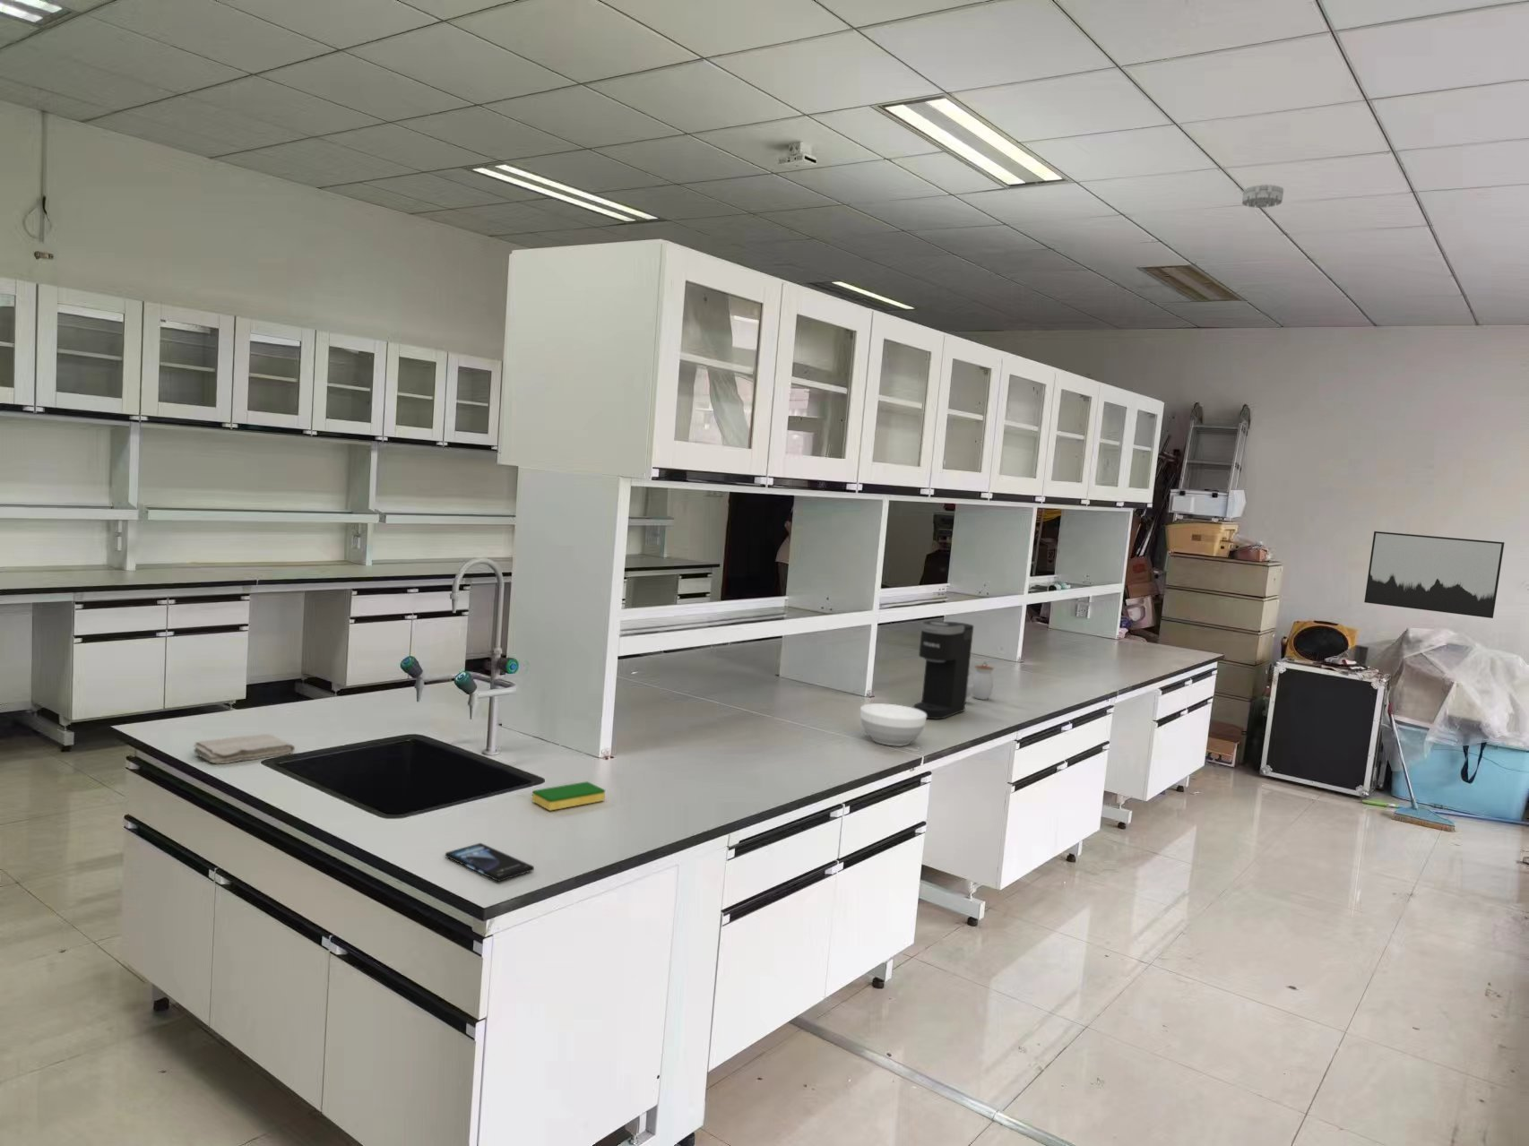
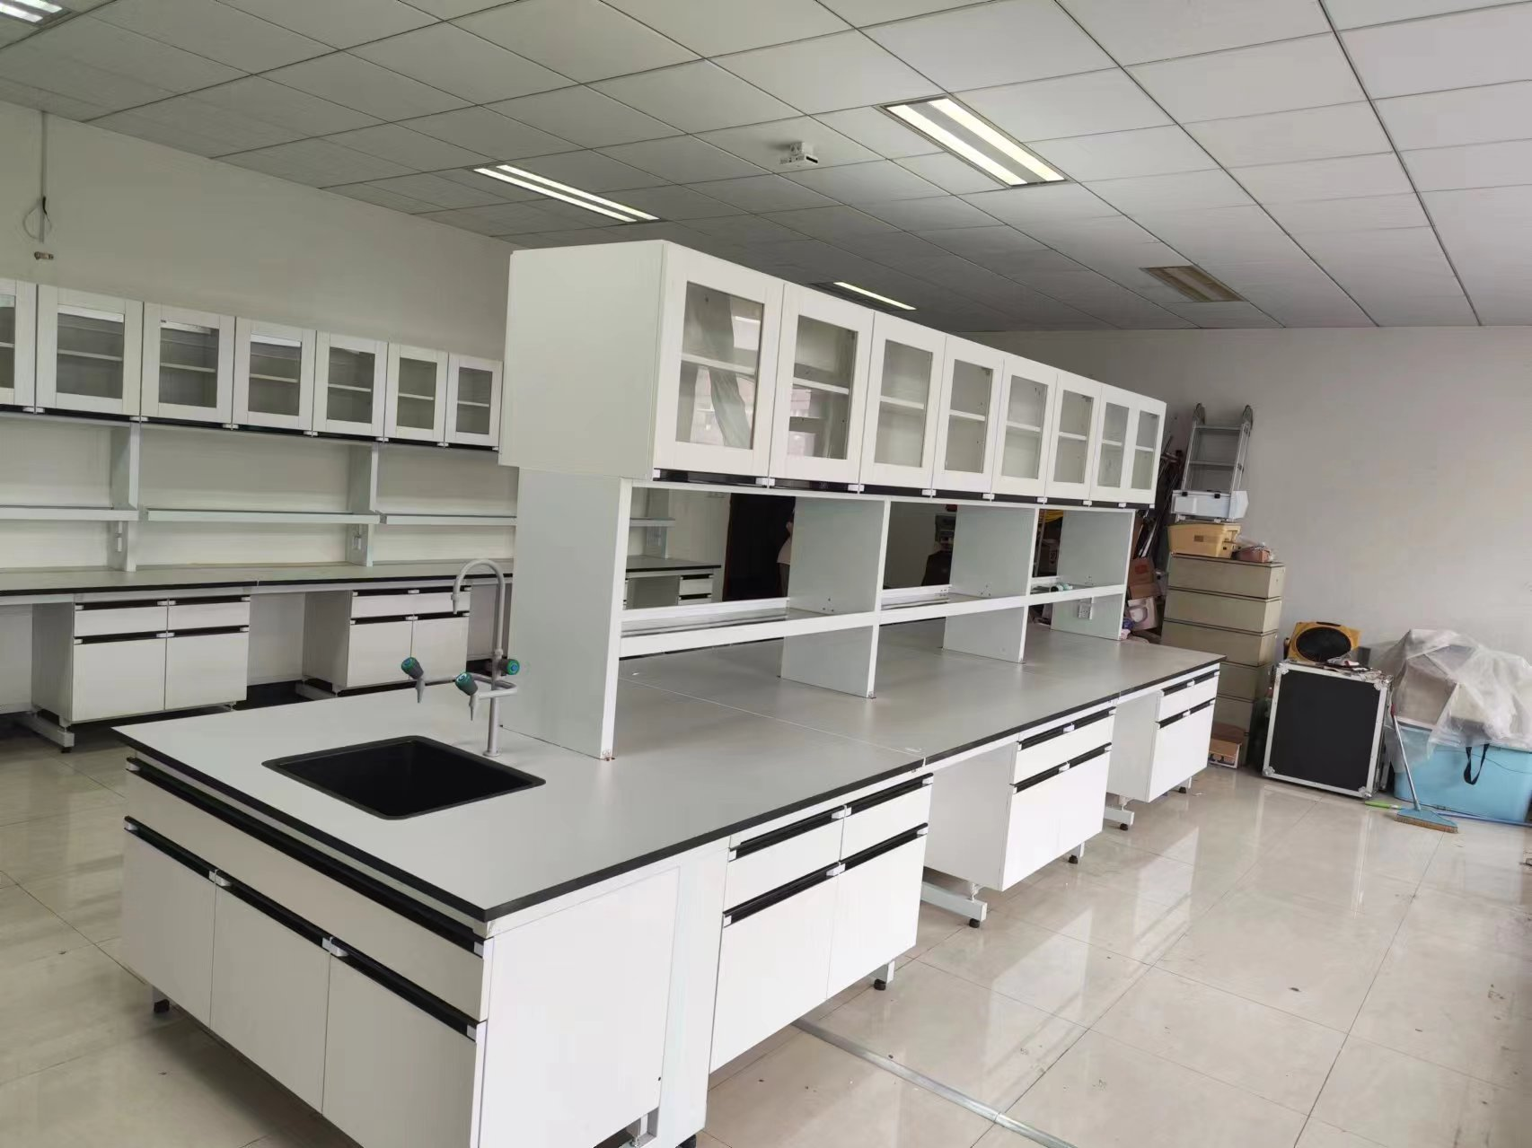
- smartphone [444,843,535,882]
- bowl [860,703,927,746]
- dish sponge [531,780,606,811]
- smoke detector [1241,184,1285,208]
- coffee maker [914,619,974,720]
- jar [966,661,994,703]
- washcloth [193,733,296,766]
- wall art [1363,531,1506,619]
